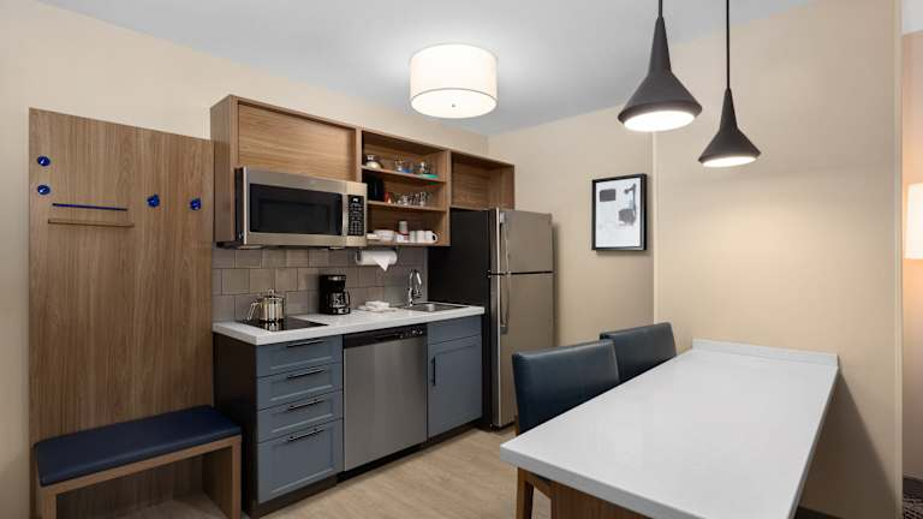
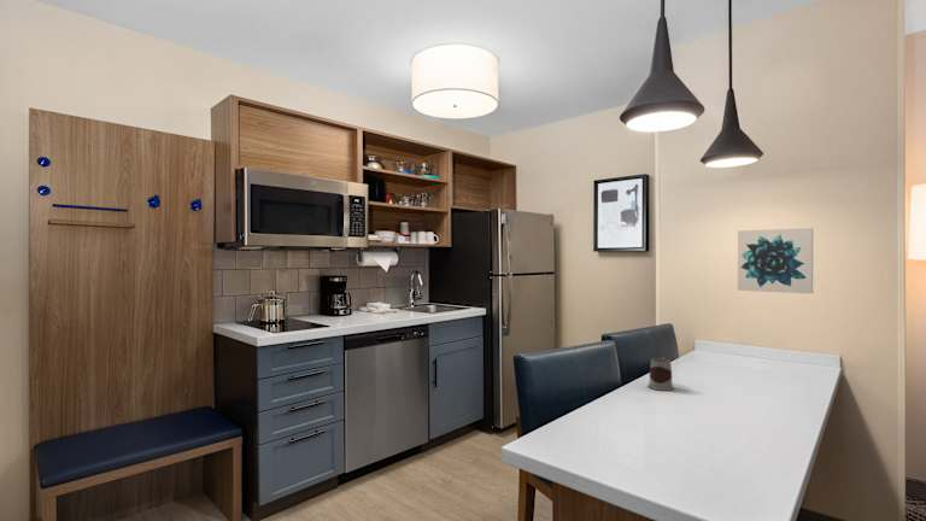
+ wall art [737,227,815,294]
+ mug [646,357,675,392]
